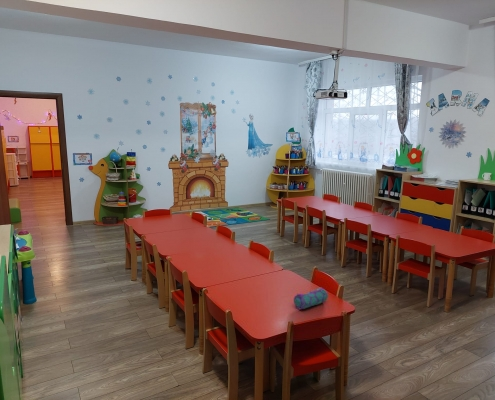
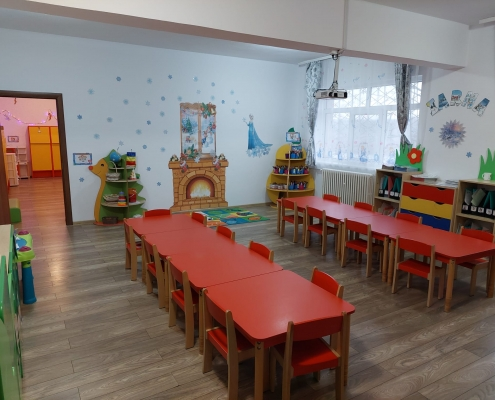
- pencil case [293,287,329,310]
